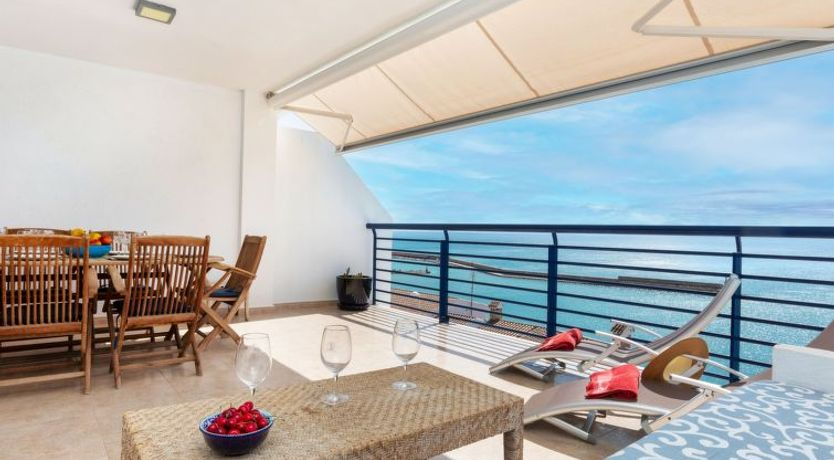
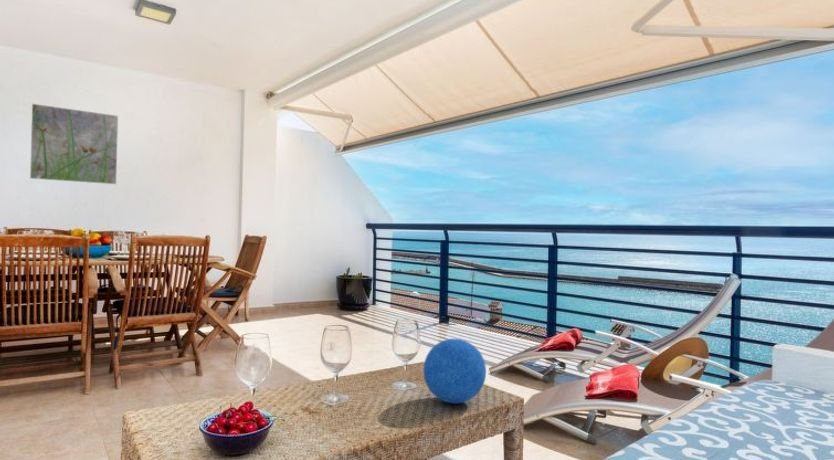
+ decorative ball [422,338,487,405]
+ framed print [29,103,119,185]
